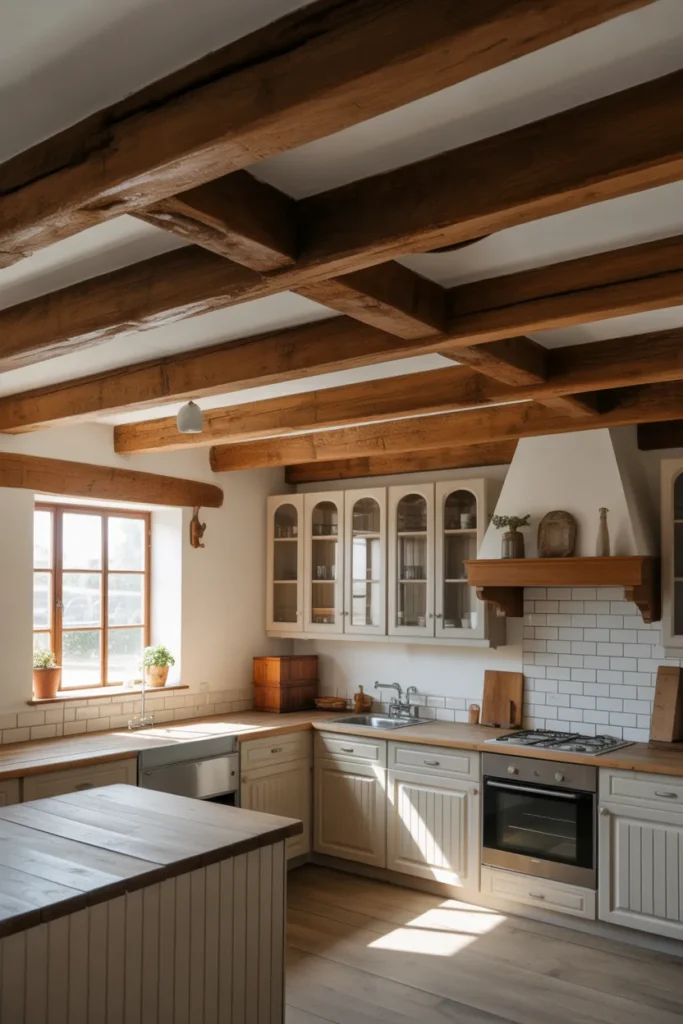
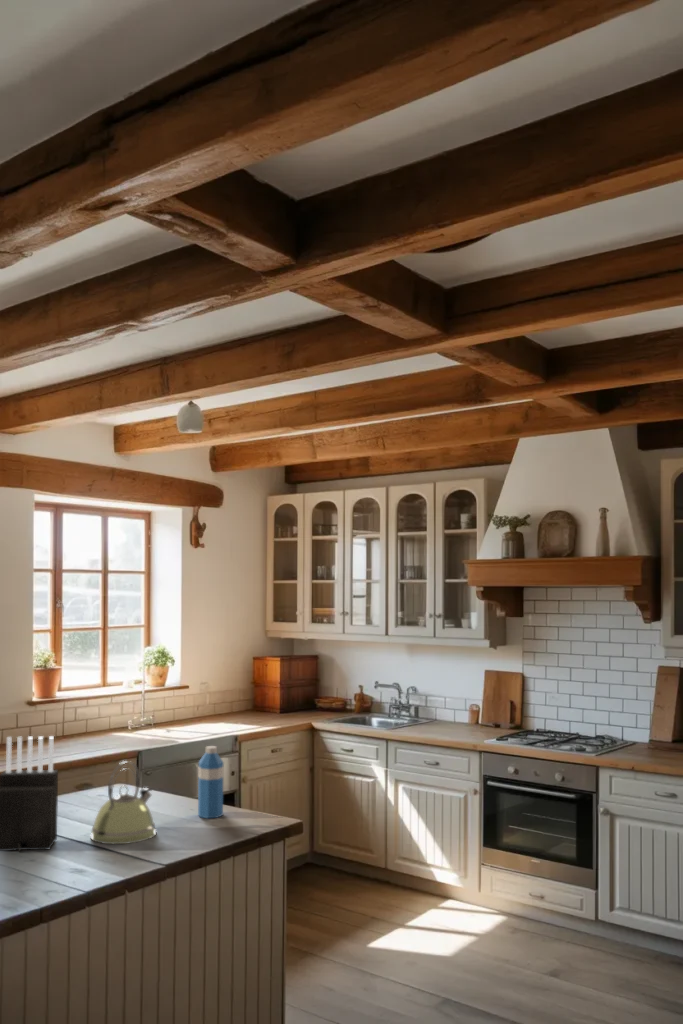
+ kettle [89,760,157,845]
+ water bottle [197,745,225,819]
+ knife block [0,735,59,854]
